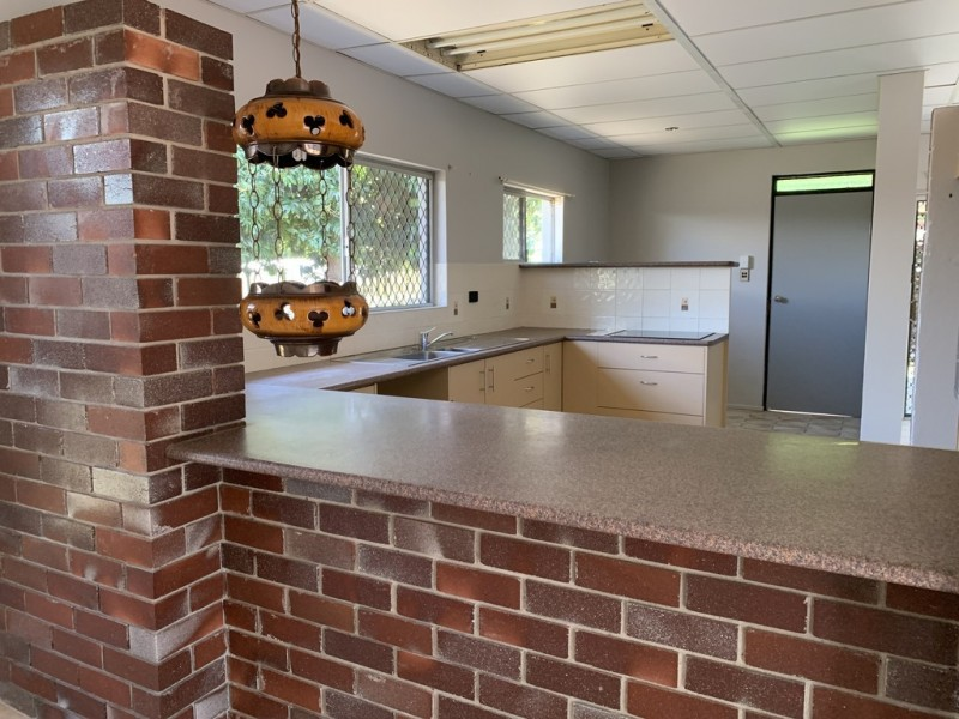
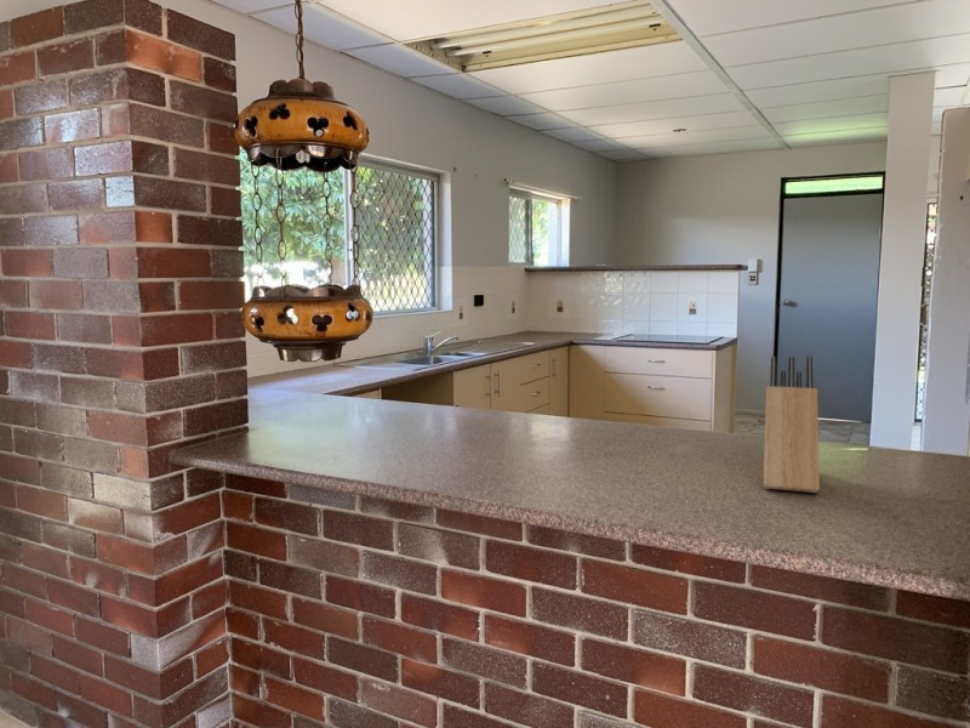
+ knife block [763,356,821,494]
